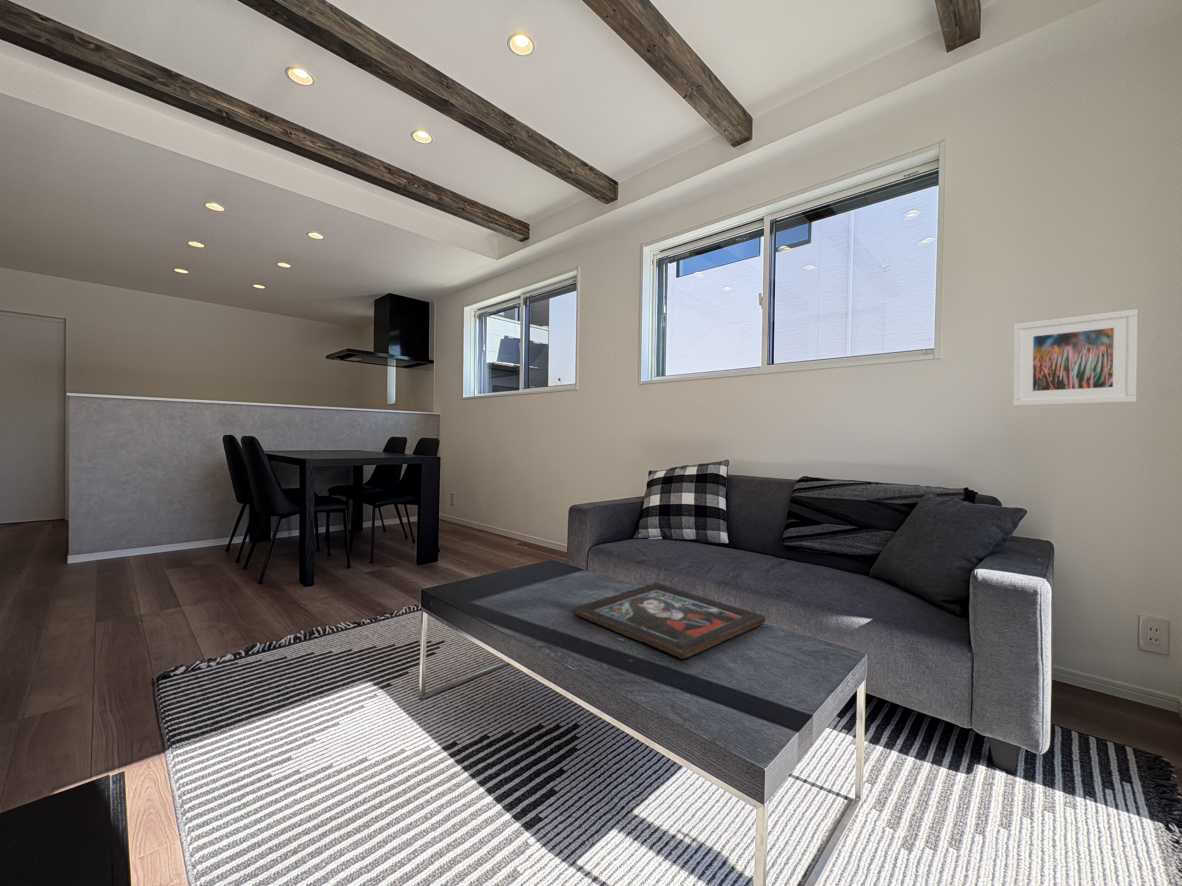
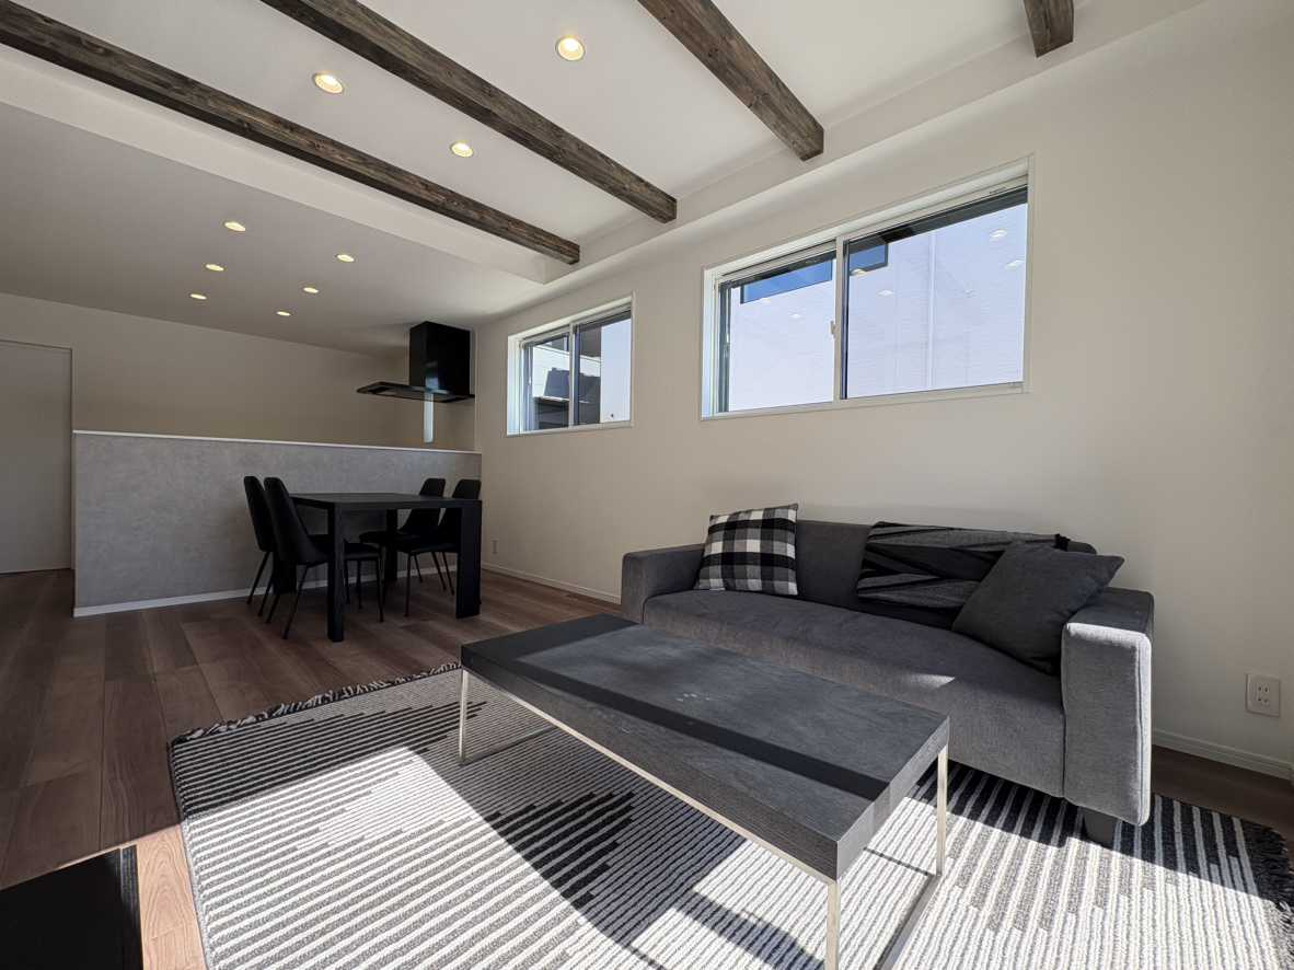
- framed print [1012,308,1139,407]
- religious icon [571,582,767,660]
